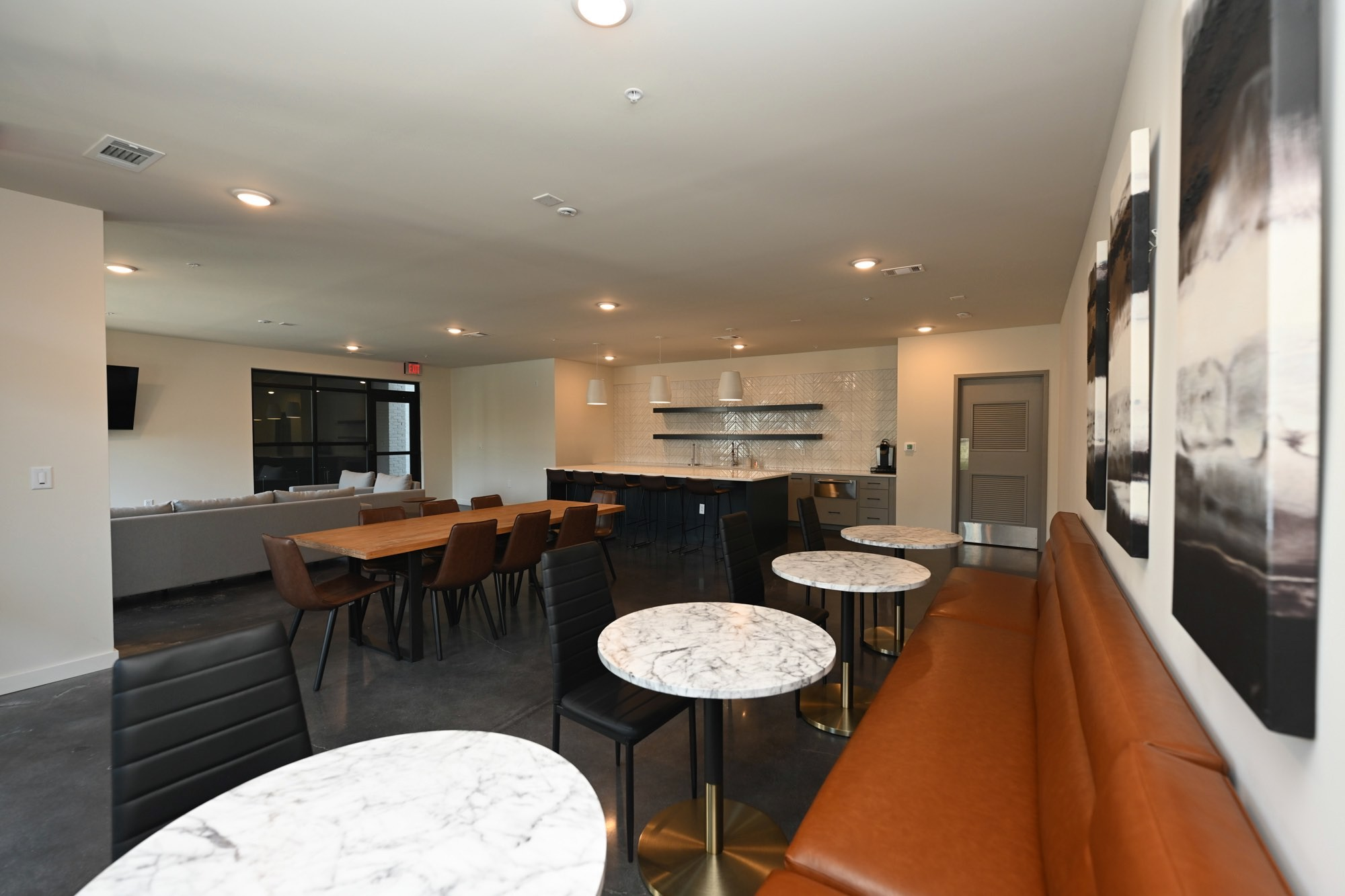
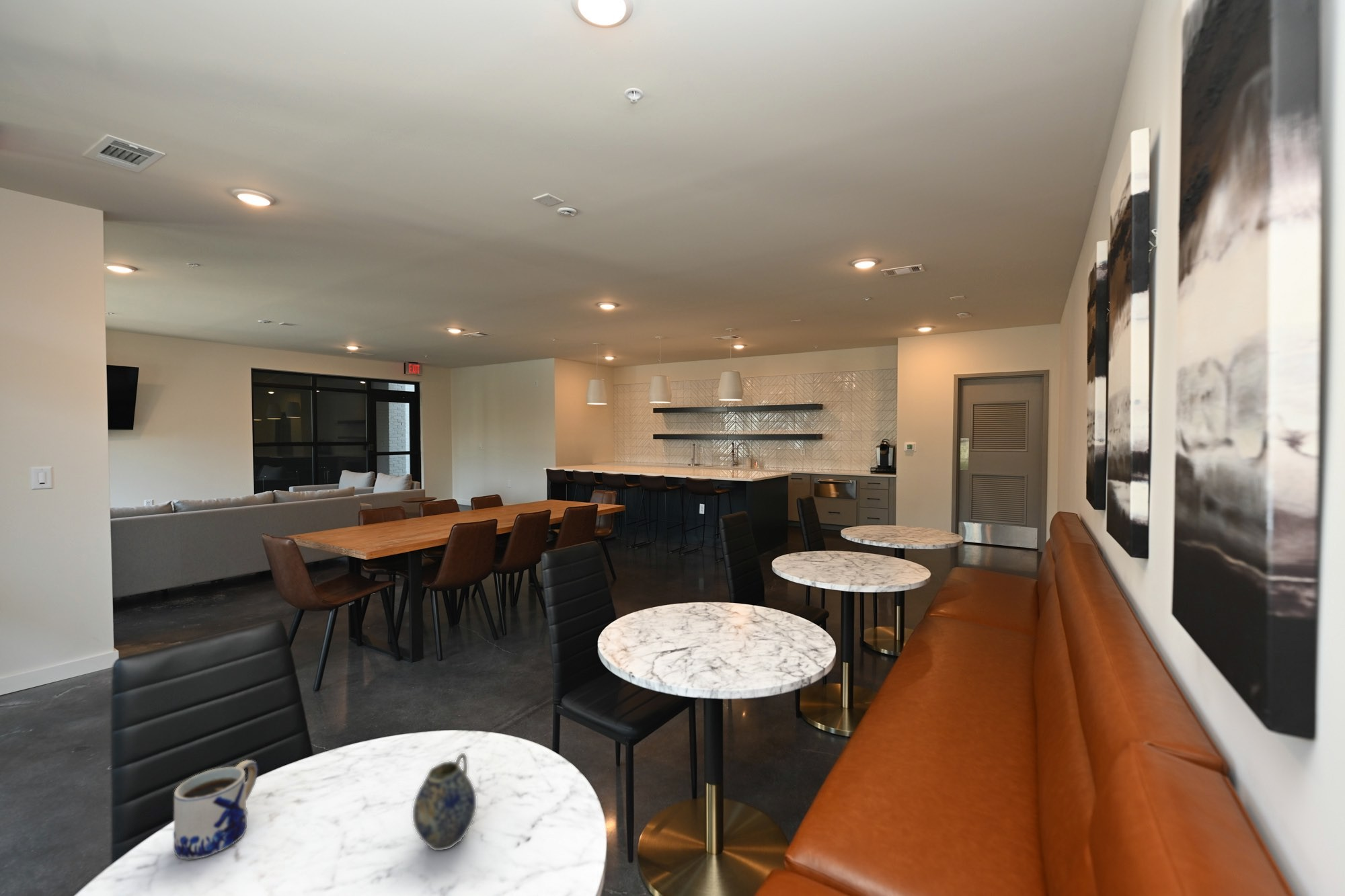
+ mug [173,760,259,860]
+ teapot [412,752,477,851]
